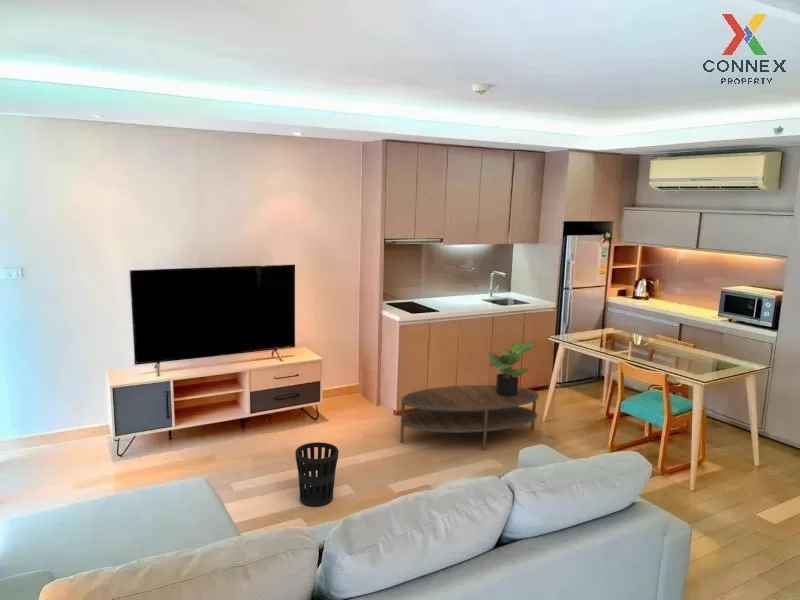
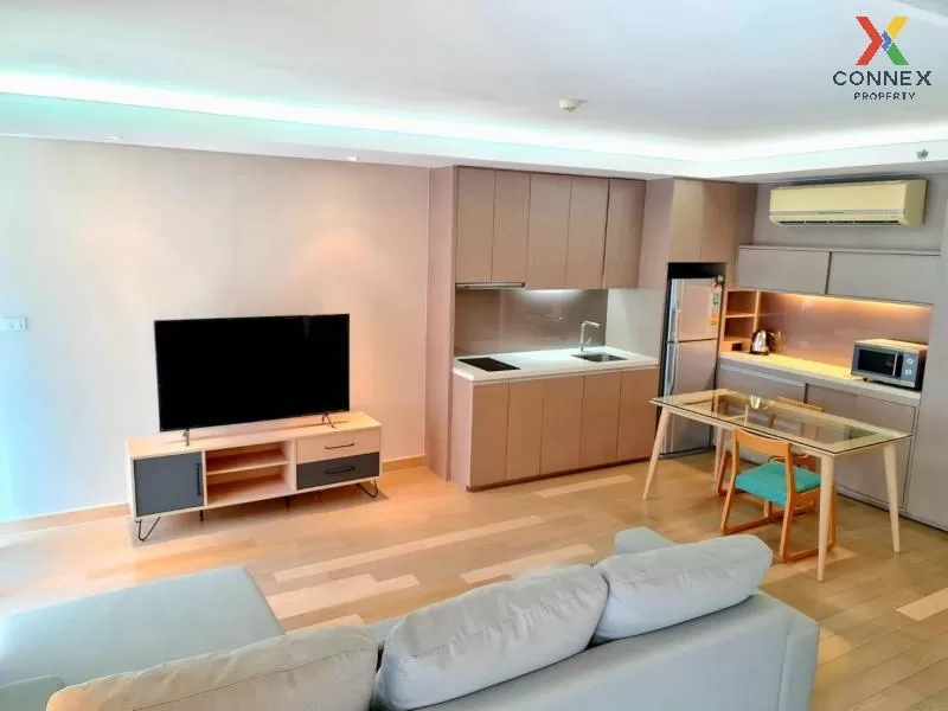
- wastebasket [294,441,340,508]
- potted plant [486,341,536,397]
- coffee table [399,384,540,451]
